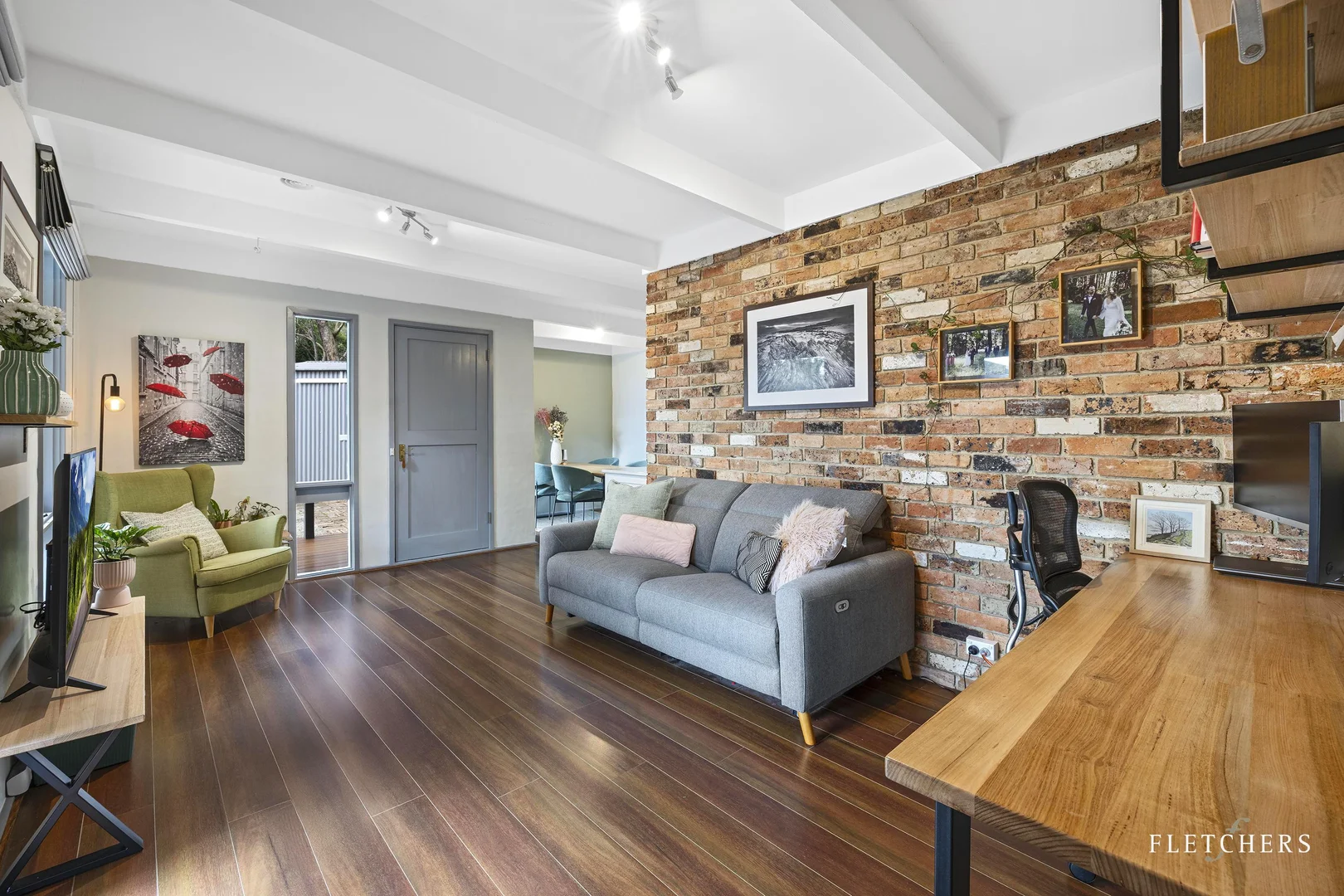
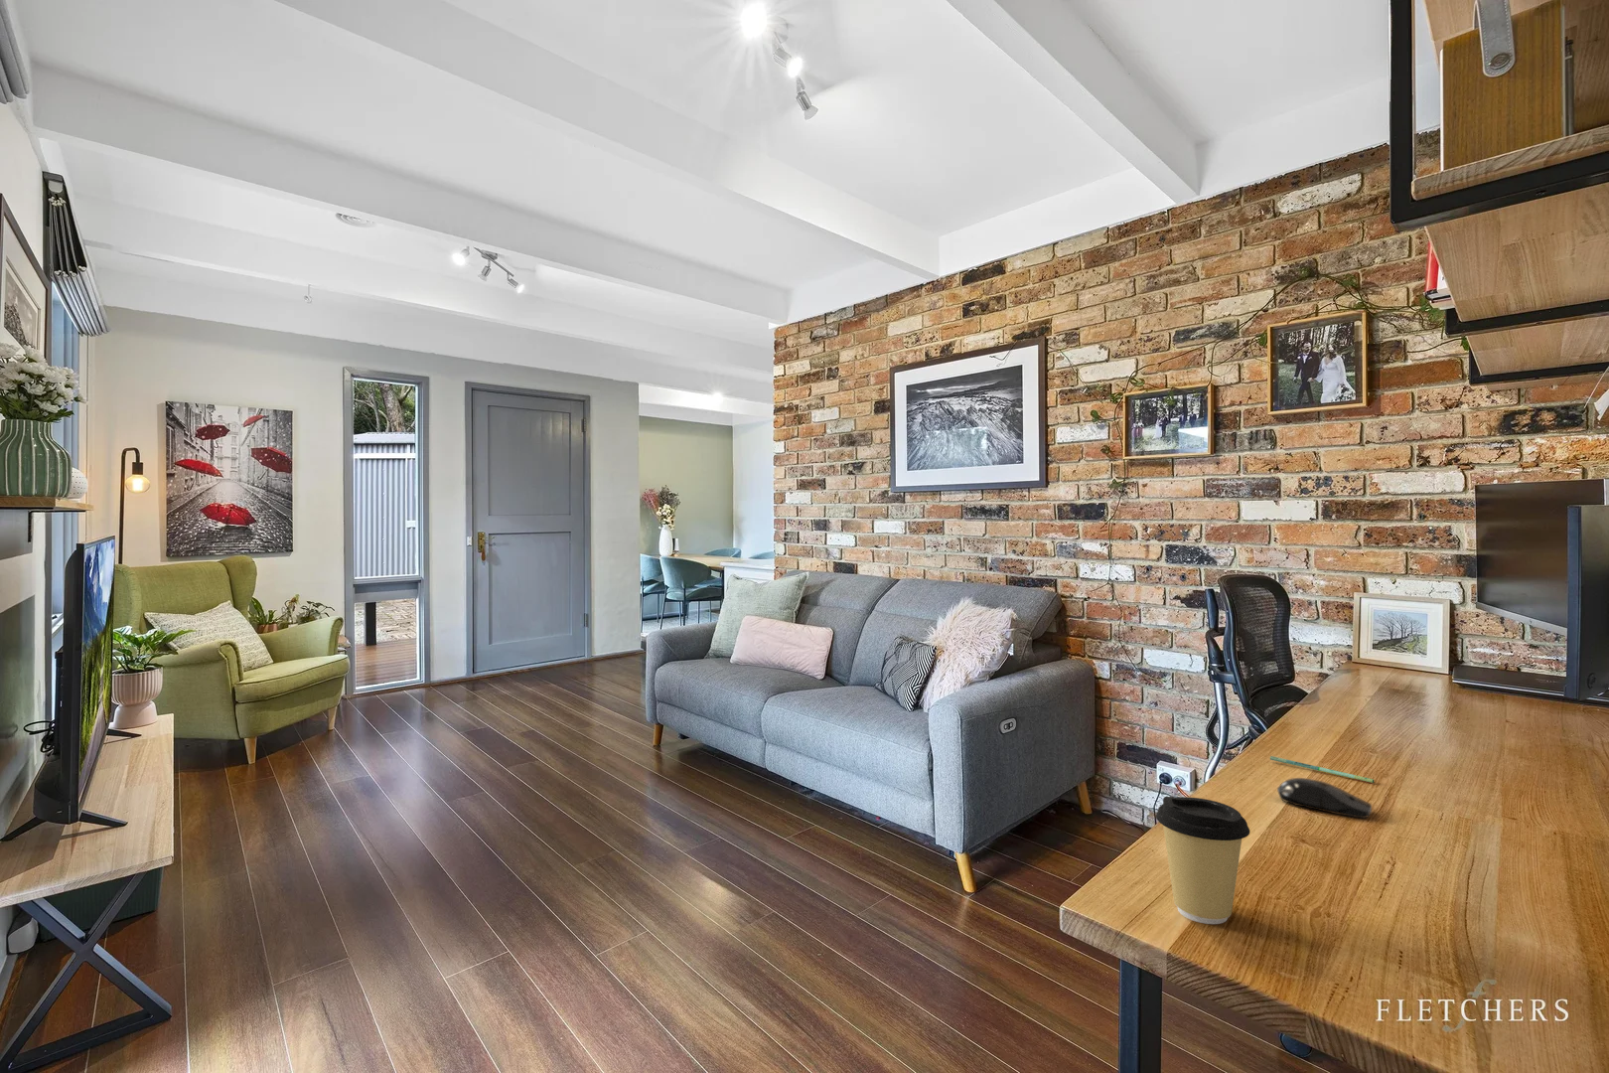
+ computer mouse [1276,777,1373,819]
+ pen [1269,756,1374,784]
+ coffee cup [1155,796,1251,925]
